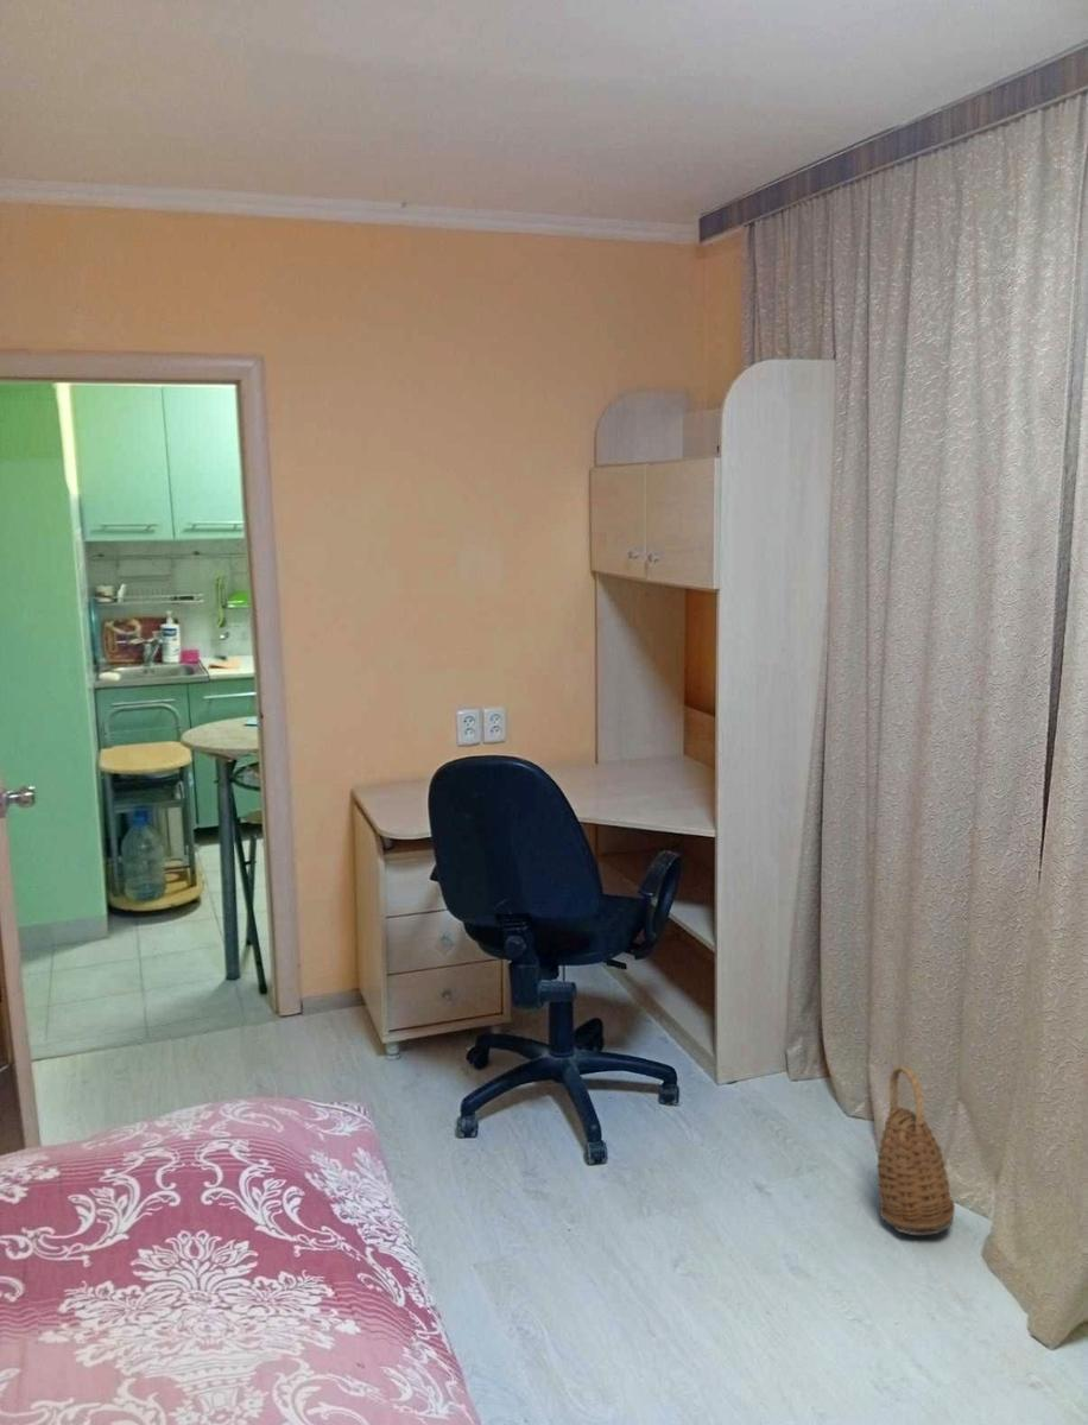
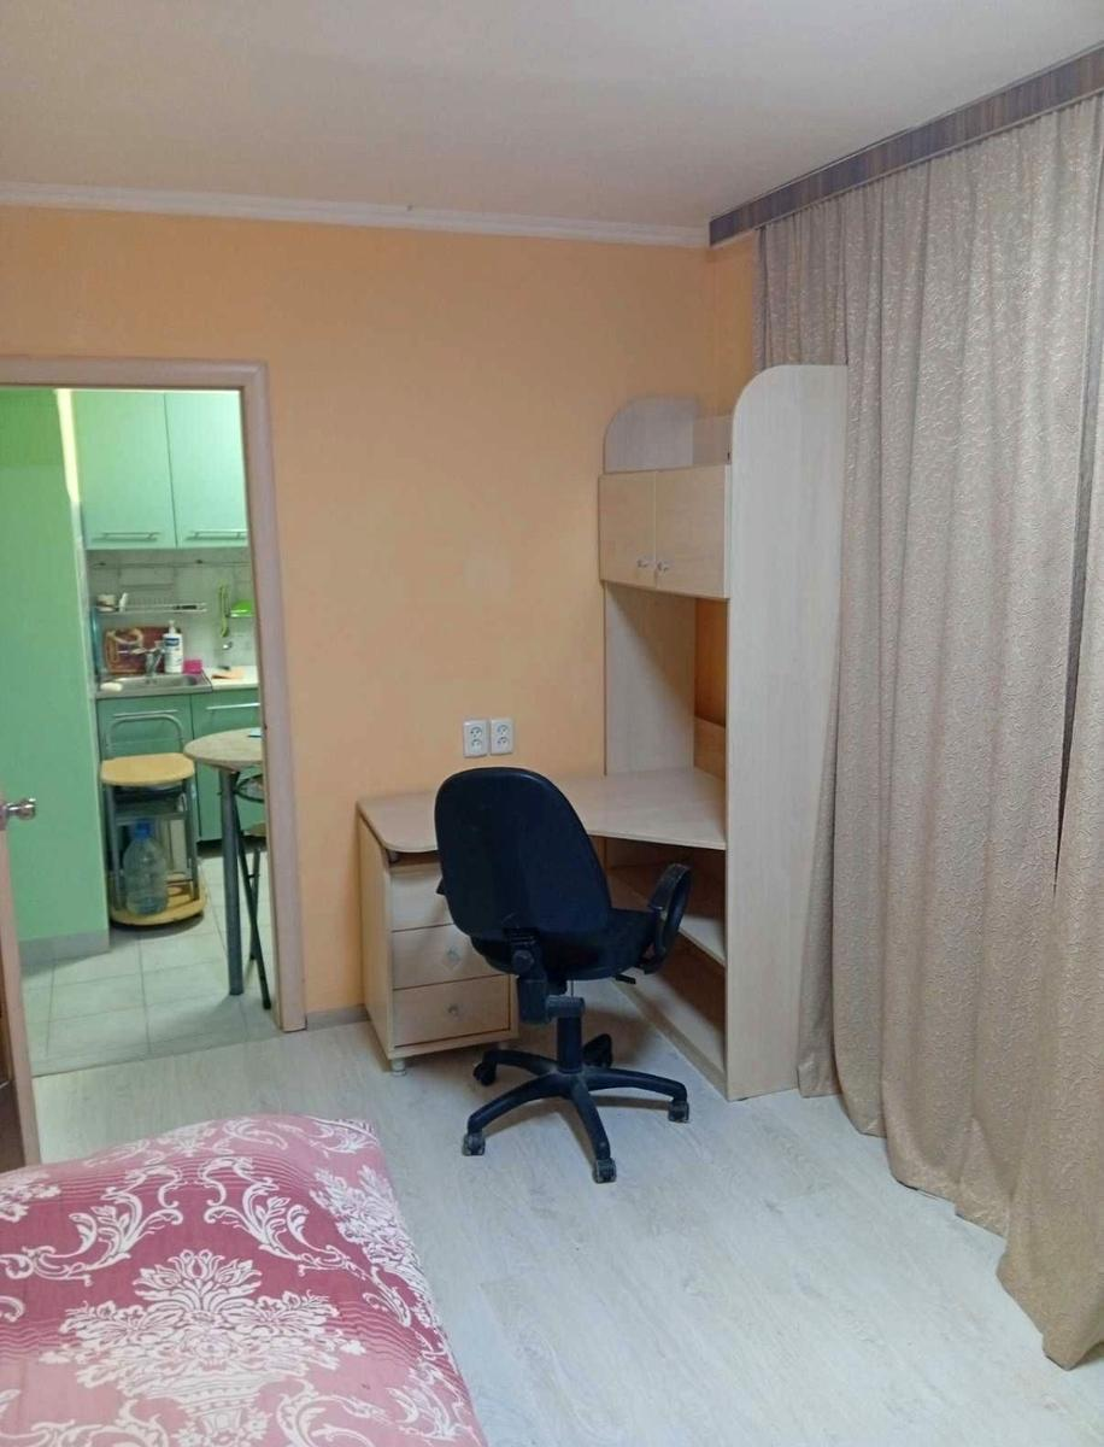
- basket [875,1065,956,1236]
